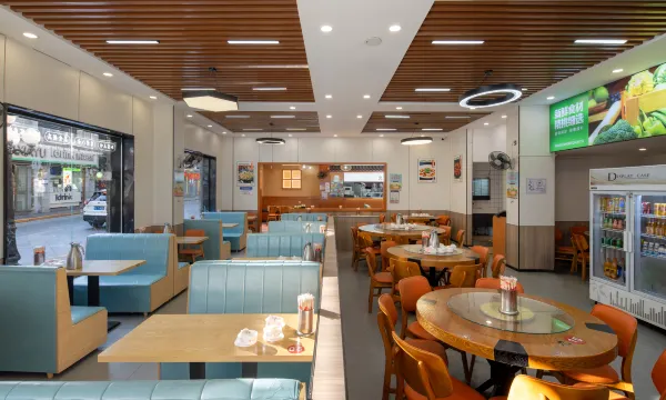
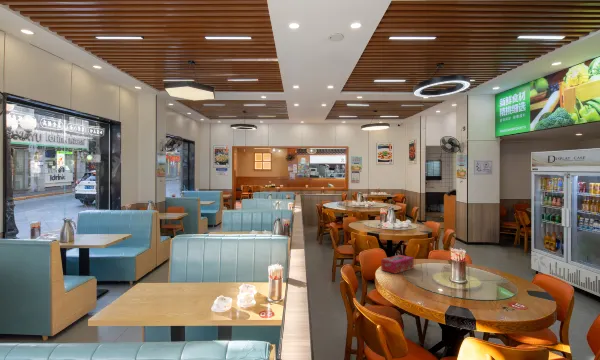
+ tissue box [380,254,414,275]
